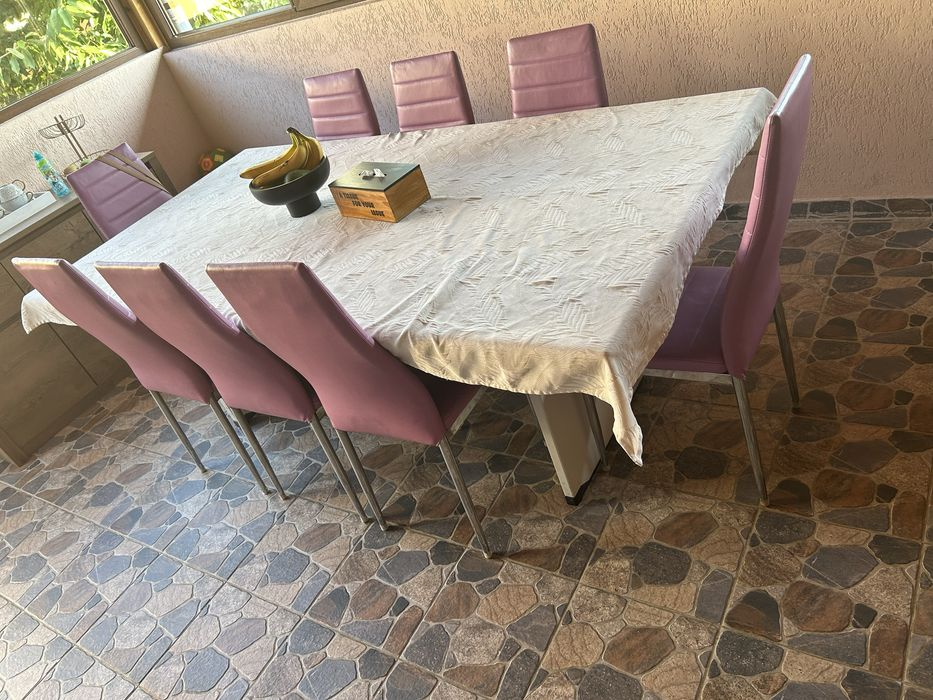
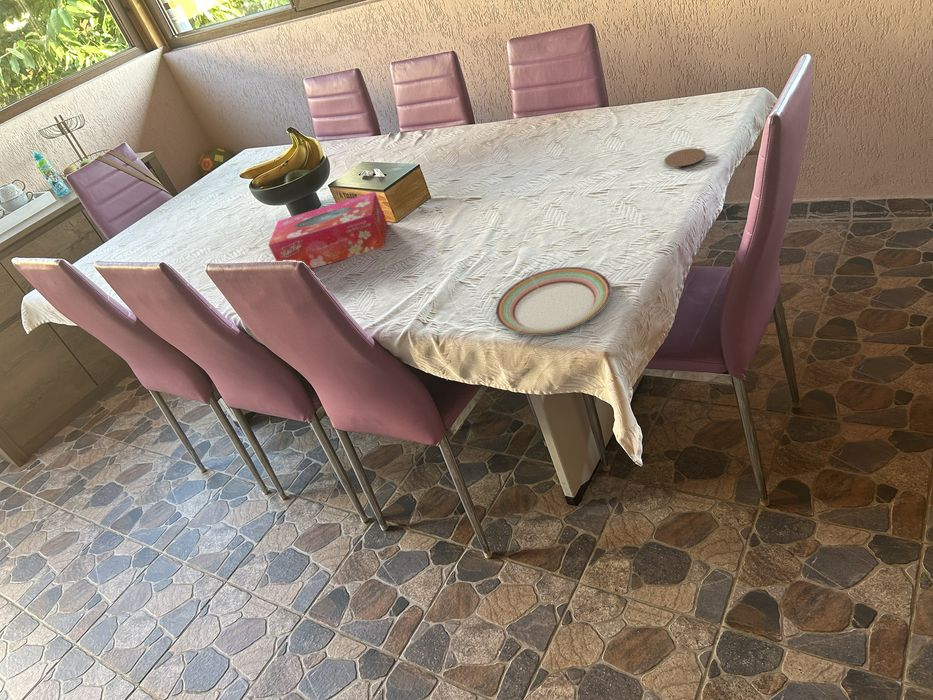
+ plate [495,266,612,335]
+ coaster [663,147,707,170]
+ tissue box [267,191,388,270]
